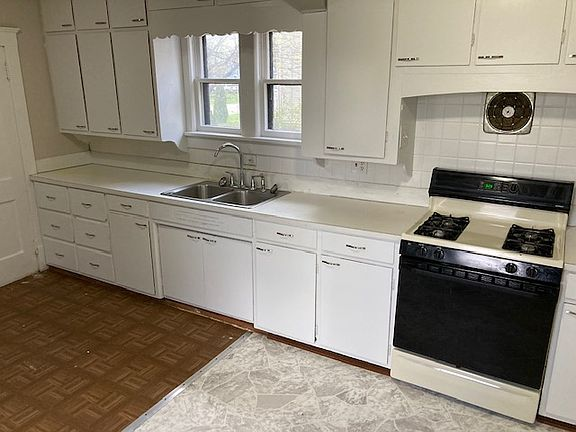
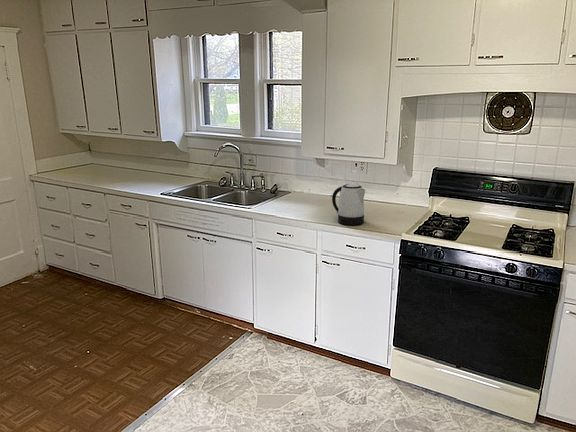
+ kettle [331,183,366,226]
